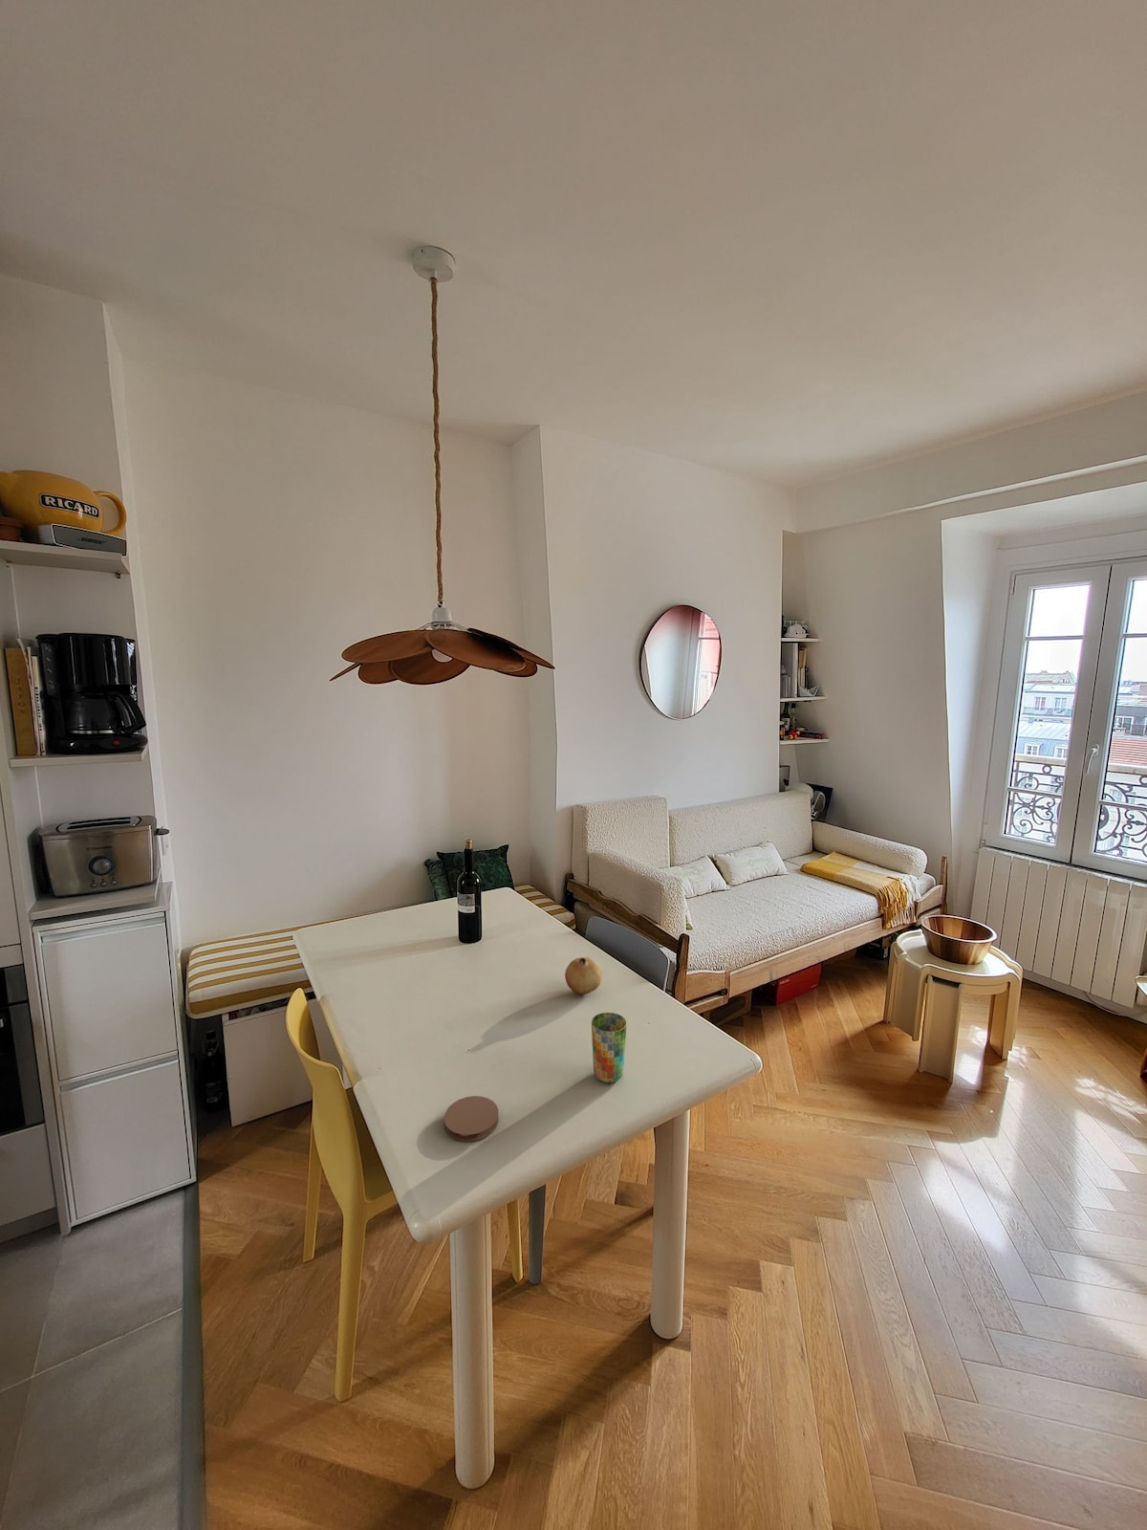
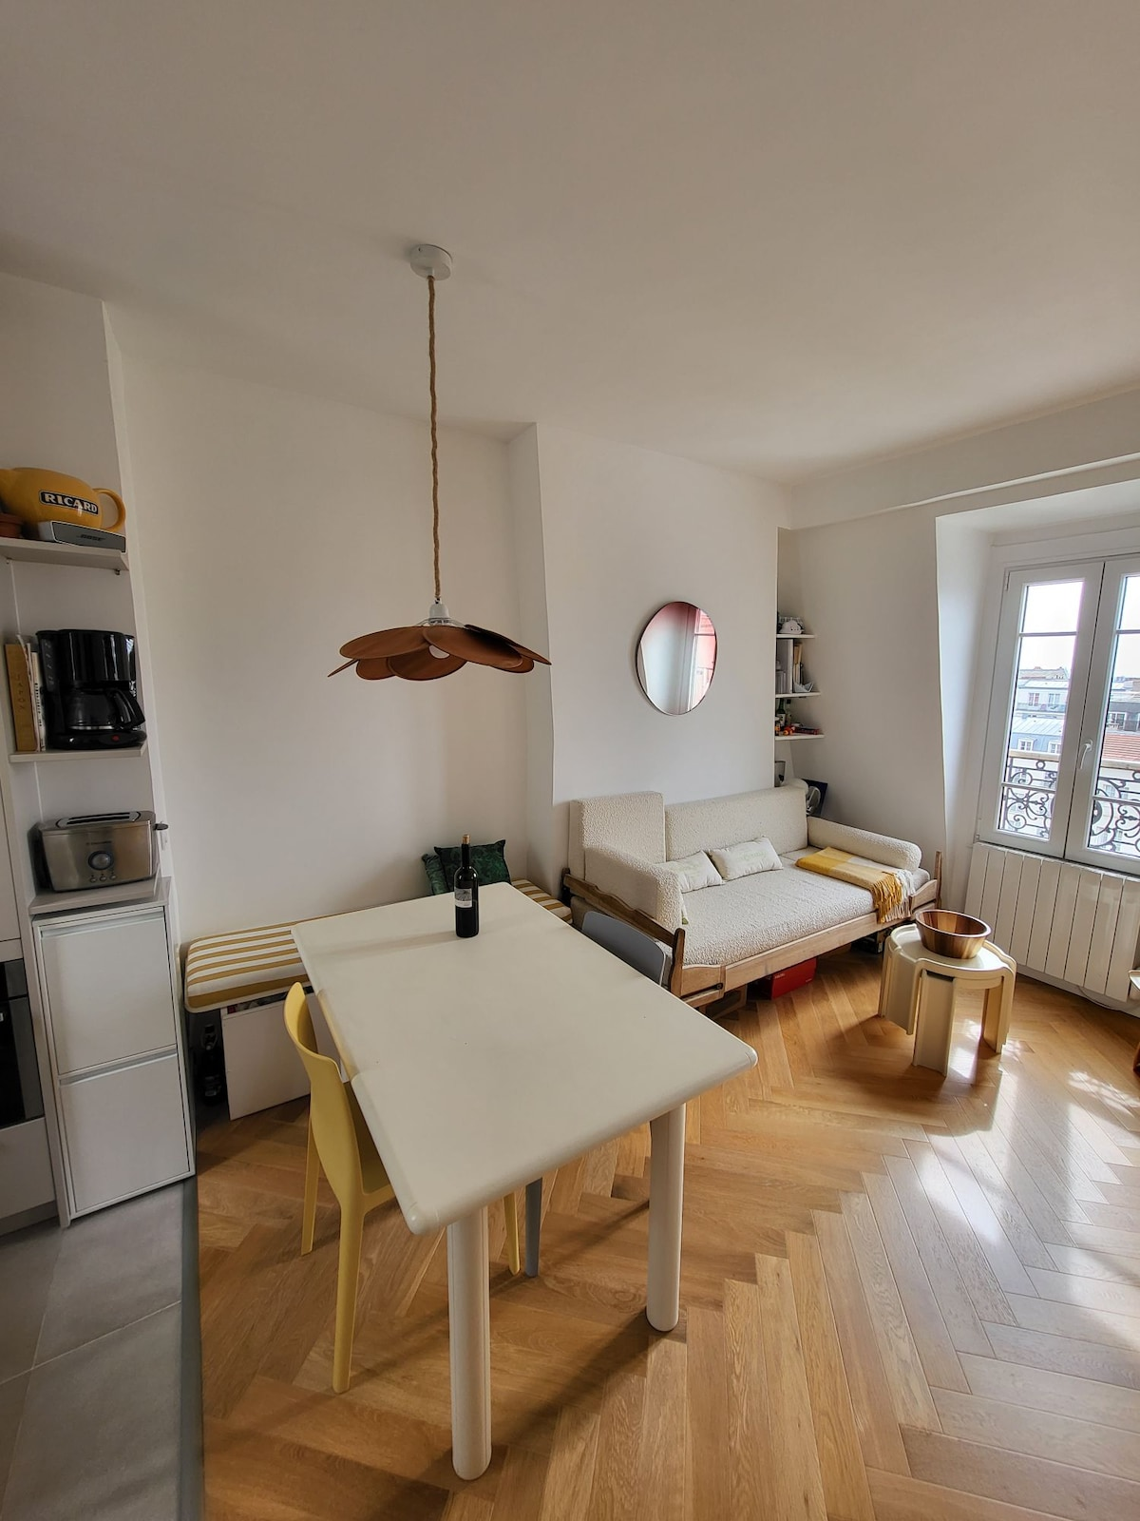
- coaster [443,1095,500,1143]
- cup [590,1012,628,1084]
- fruit [564,957,604,995]
